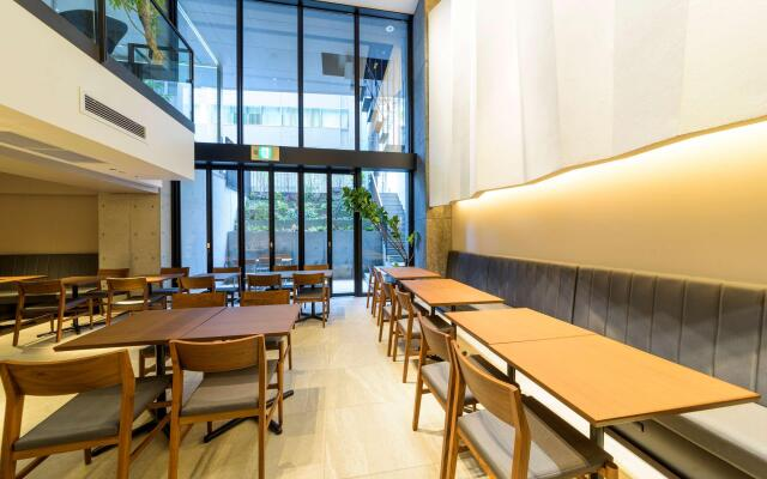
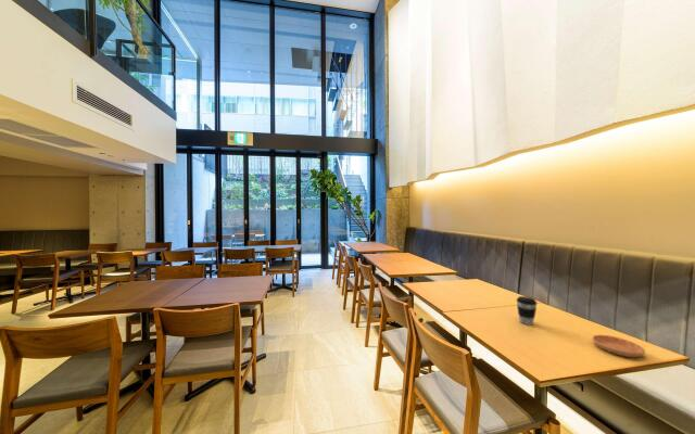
+ coffee cup [516,295,538,326]
+ saucer [592,334,646,358]
